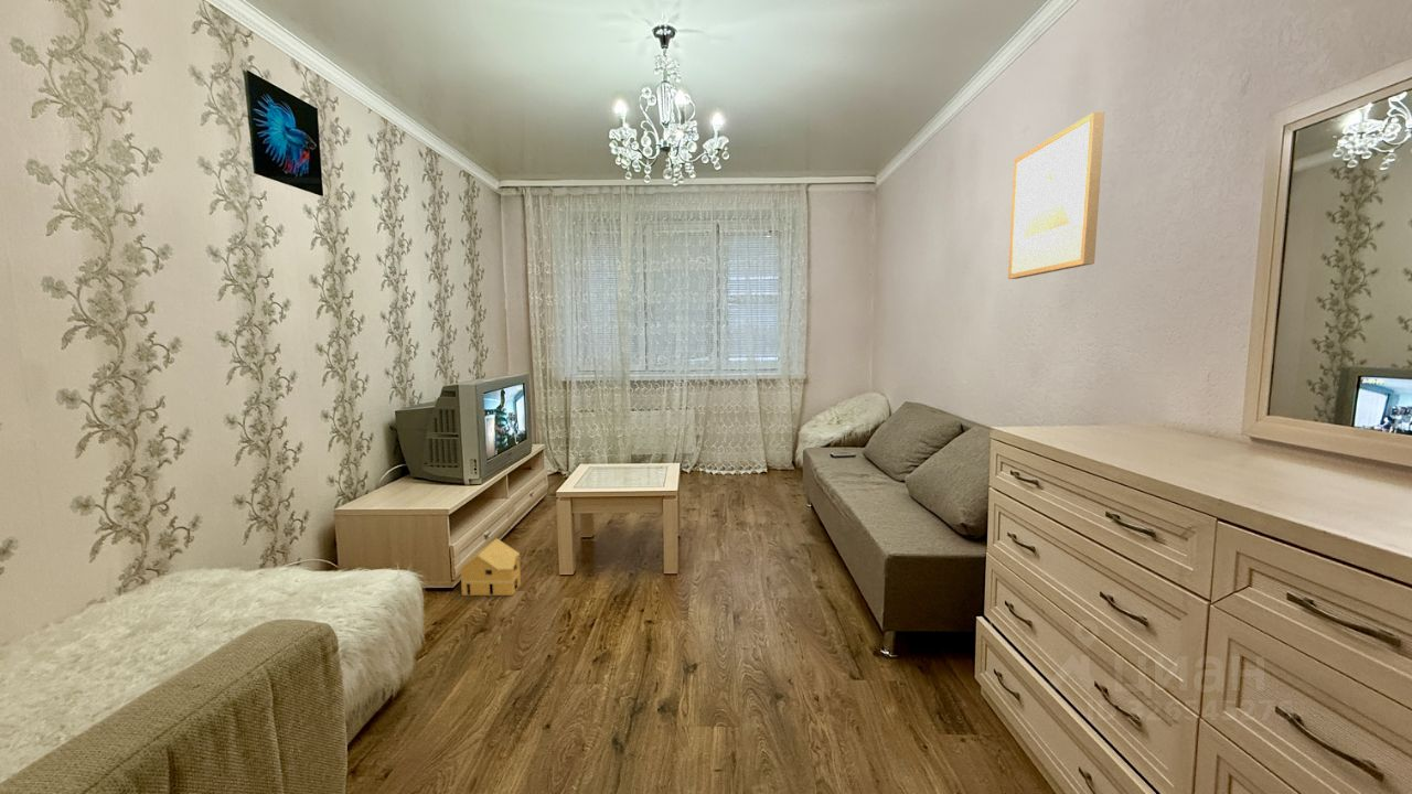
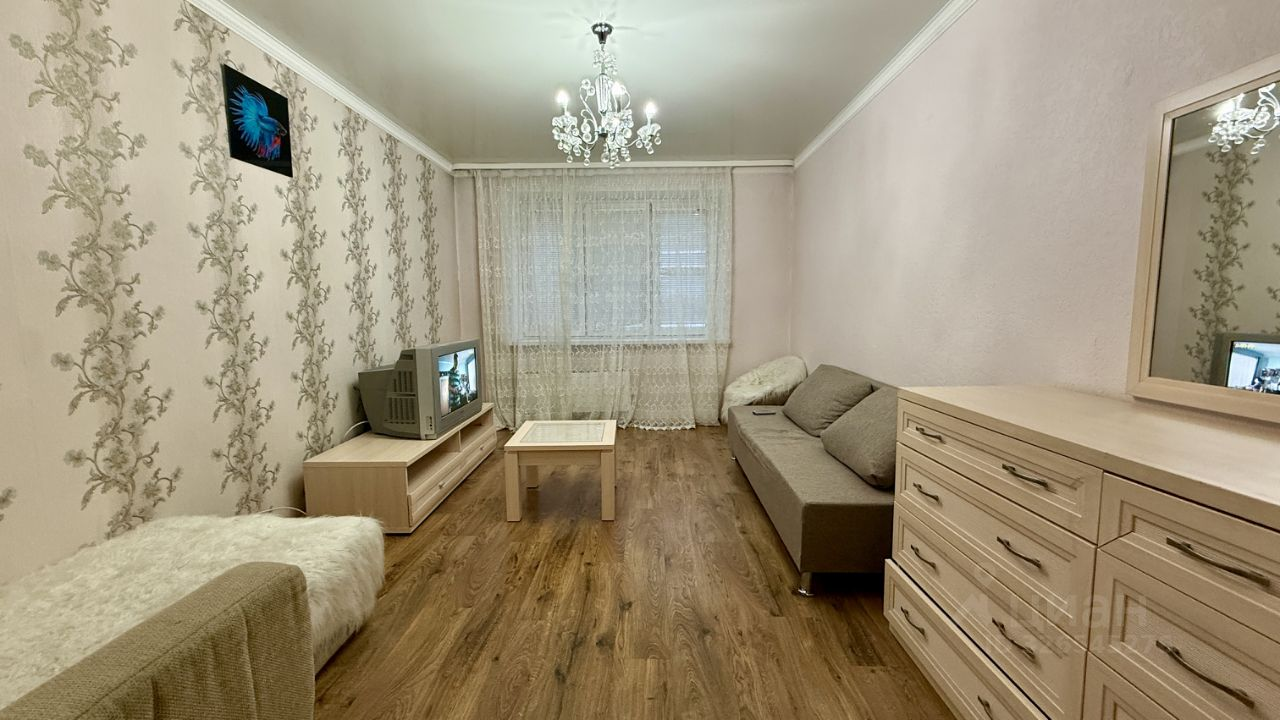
- wall art [1007,111,1105,280]
- toy house [458,537,523,597]
